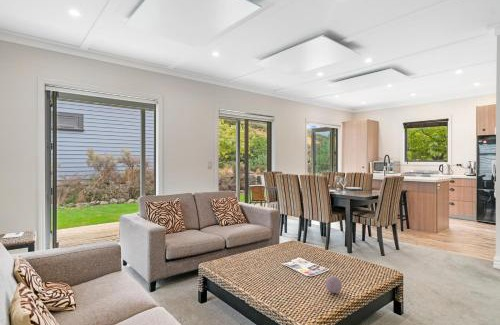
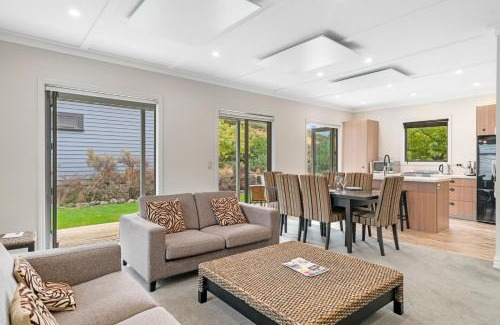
- decorative ball [325,275,343,294]
